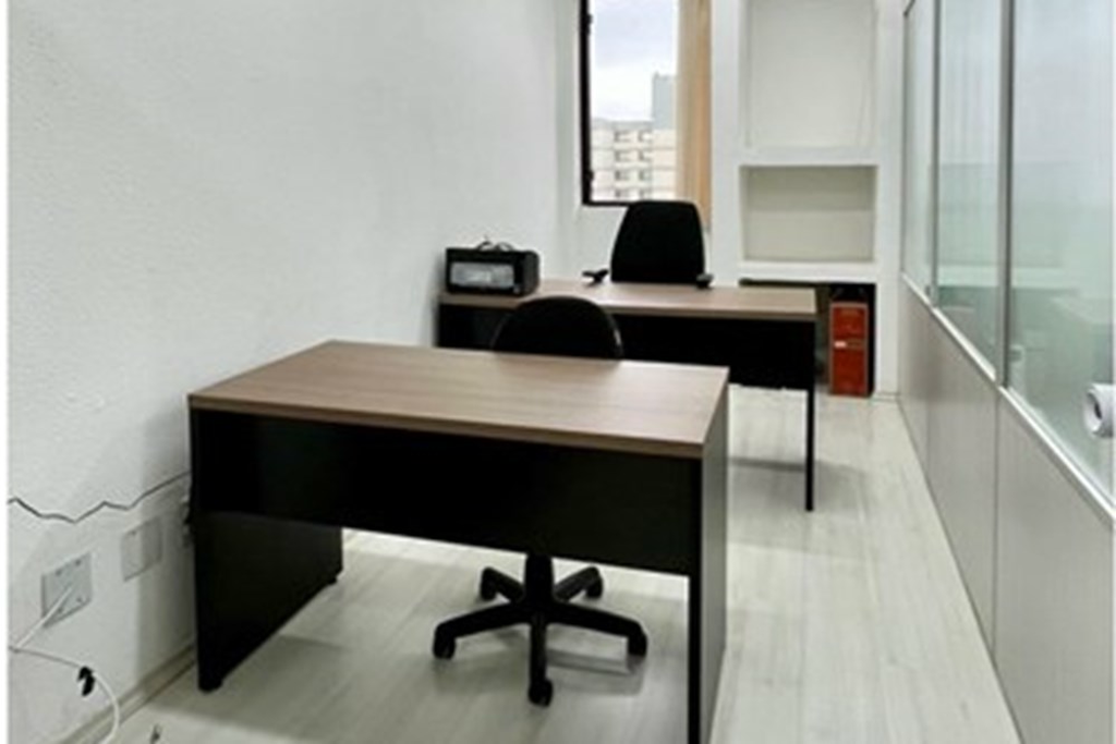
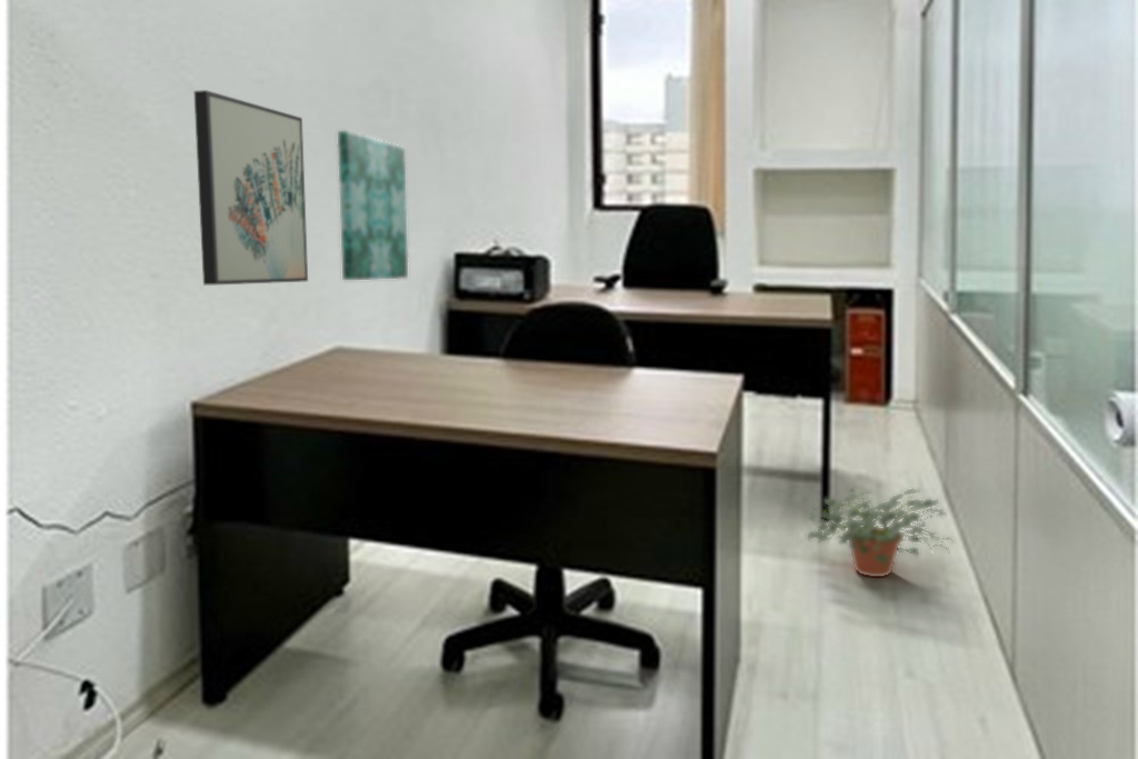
+ wall art [193,89,309,286]
+ potted plant [803,487,956,578]
+ wall art [337,130,409,281]
